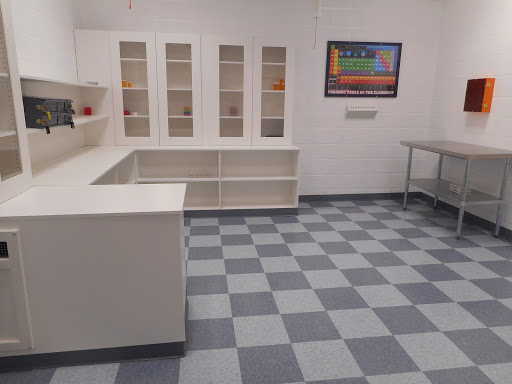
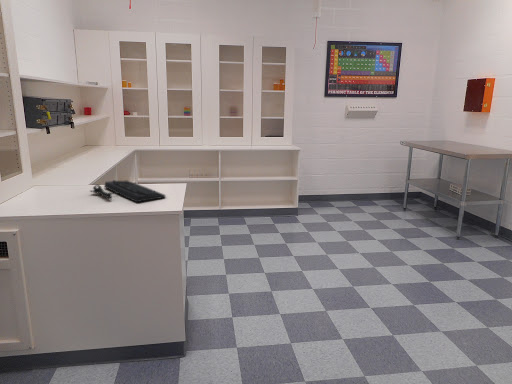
+ keyboard [89,179,167,203]
